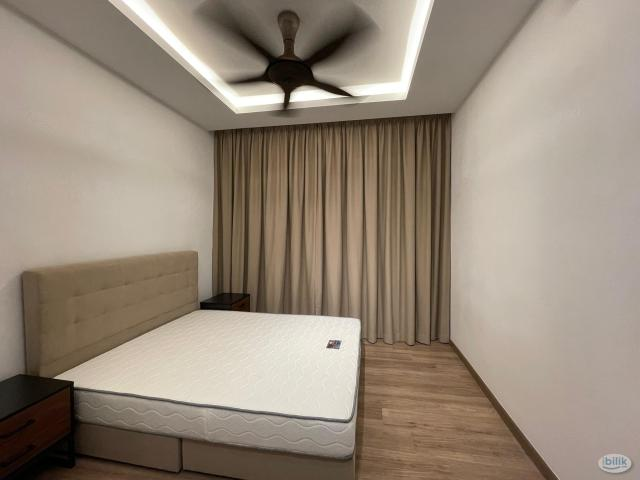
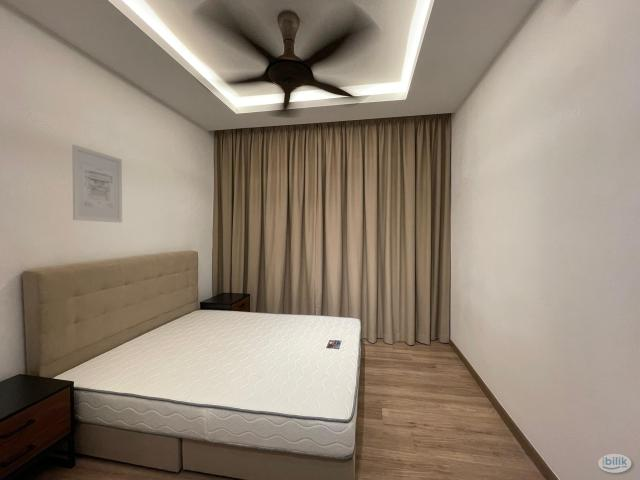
+ wall art [71,144,123,224]
